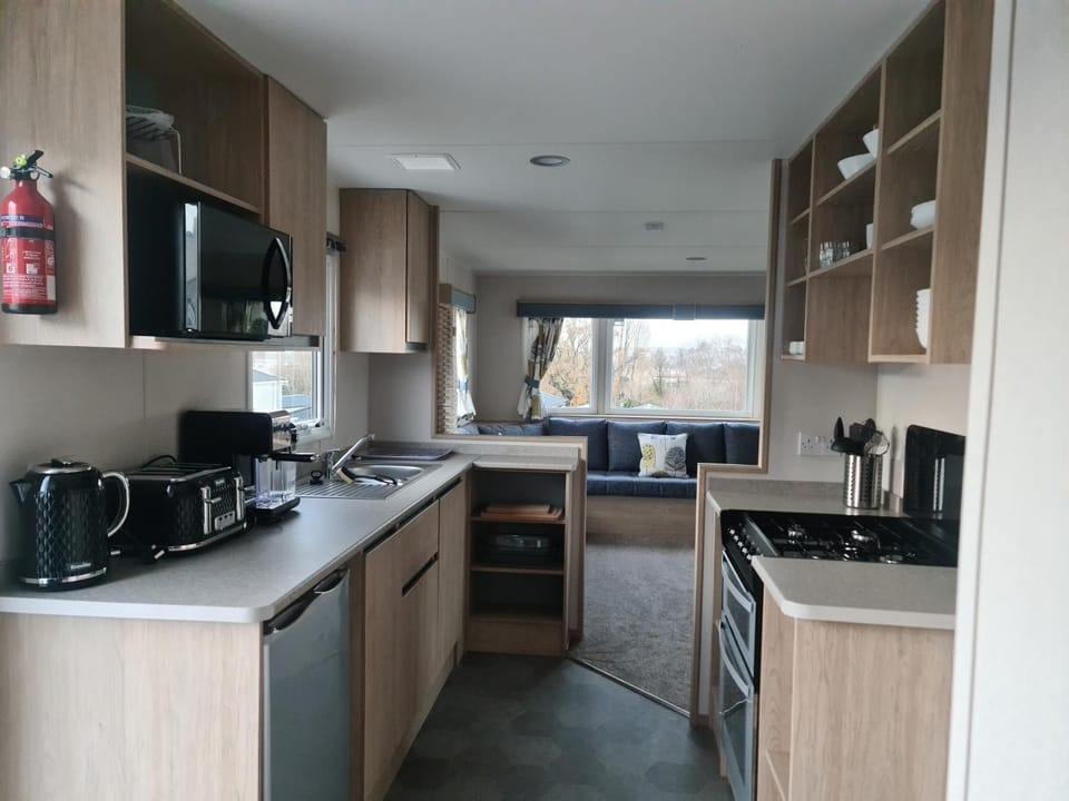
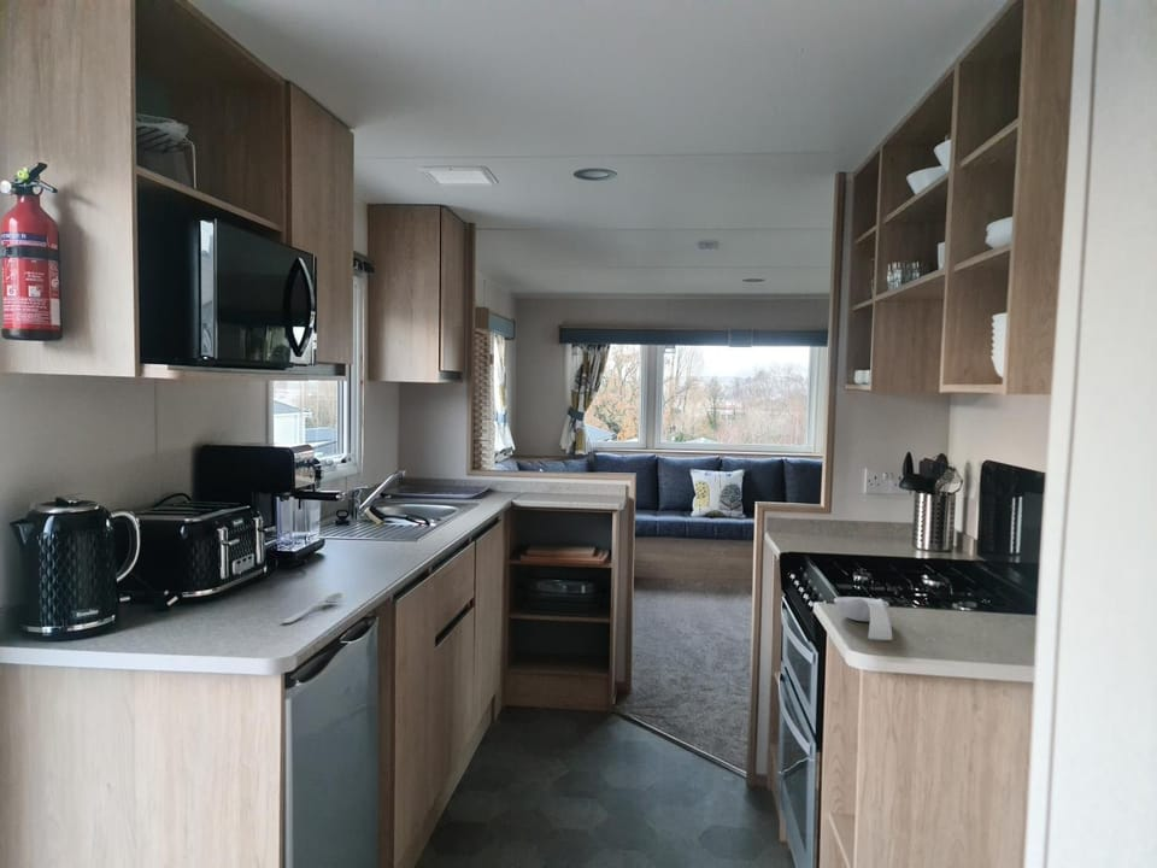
+ spoon rest [833,596,893,641]
+ spoon [282,592,343,624]
